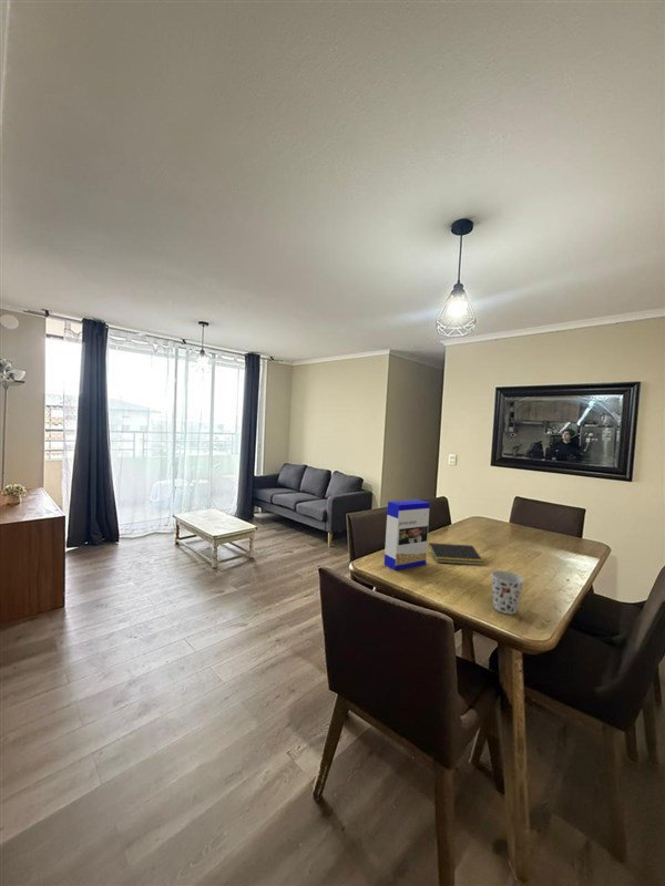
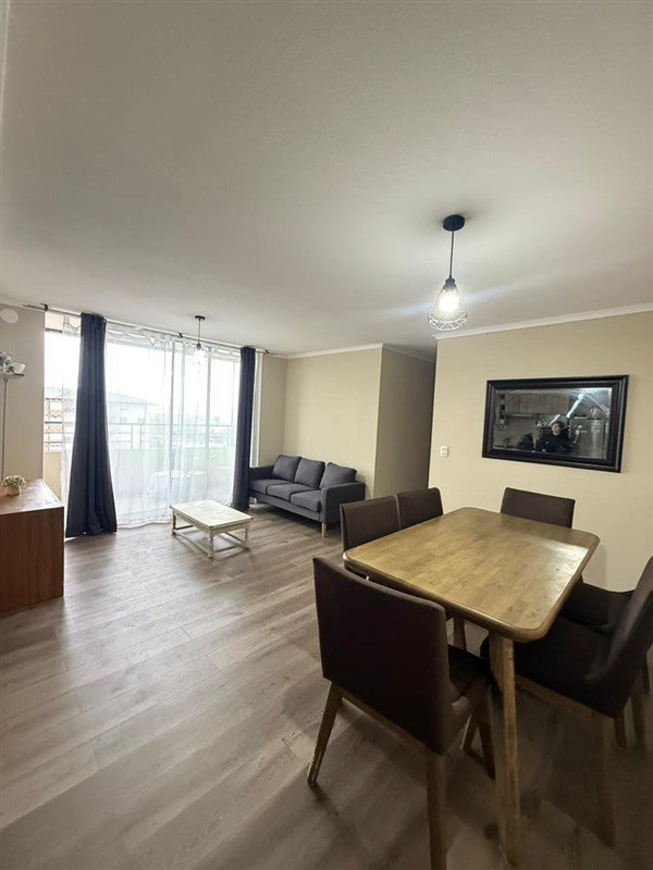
- notepad [427,542,485,566]
- cup [490,569,525,616]
- cereal box [383,498,431,571]
